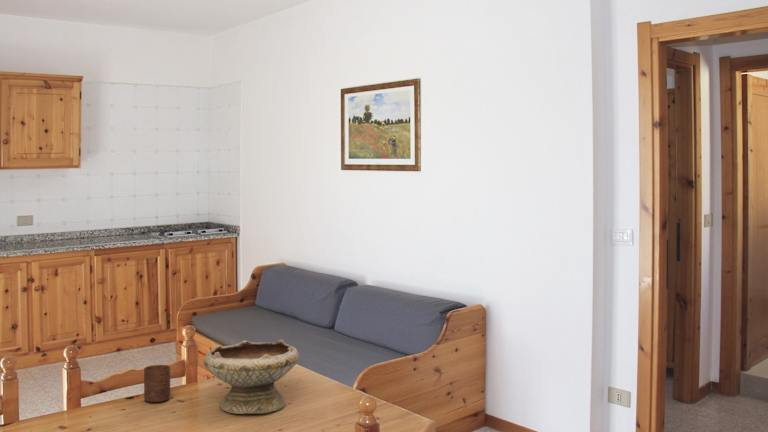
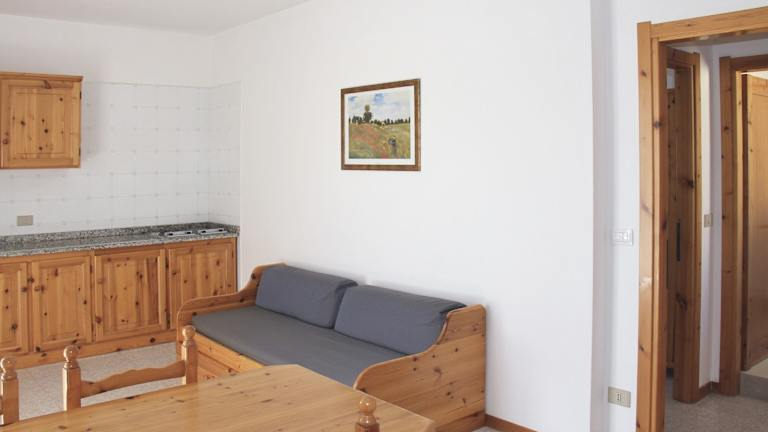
- bowl [203,339,300,415]
- cup [143,364,171,403]
